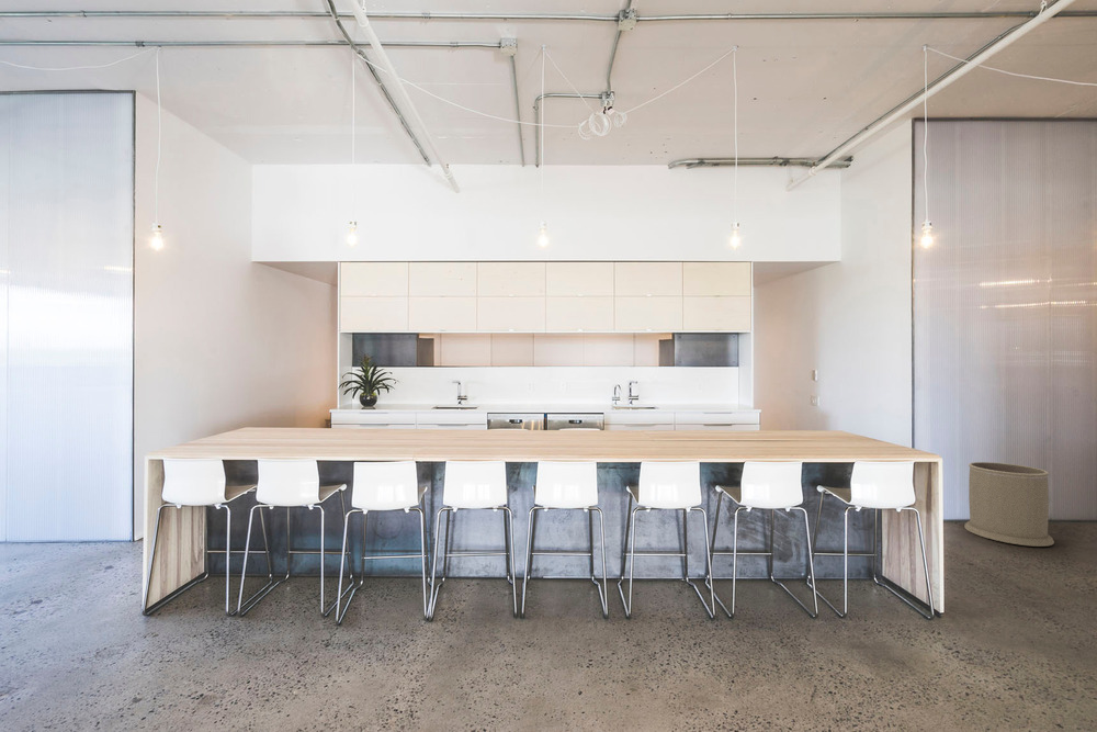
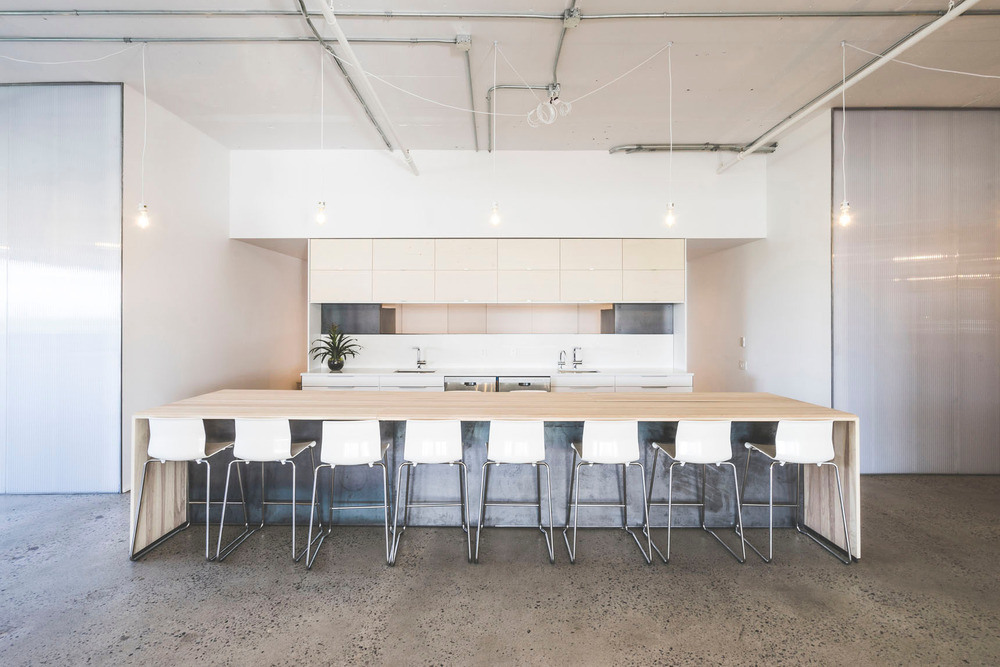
- trash can [963,461,1055,548]
